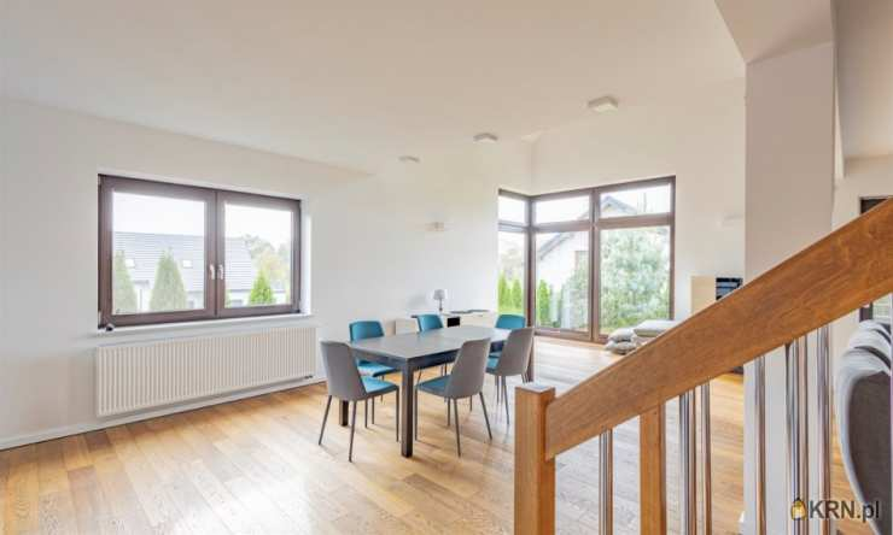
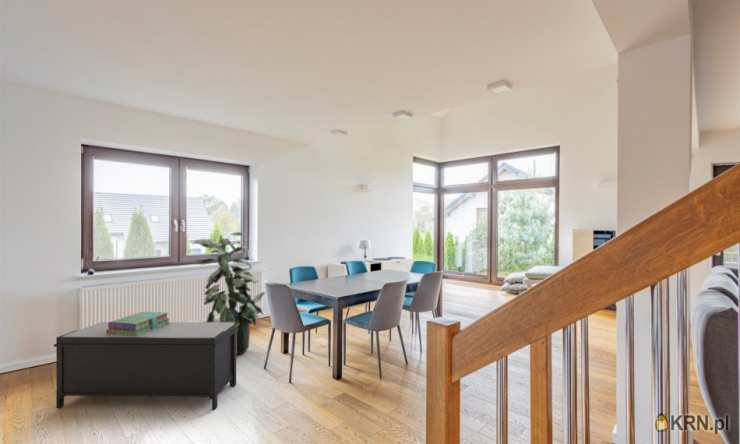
+ bench [53,321,238,411]
+ stack of books [106,310,171,336]
+ indoor plant [192,231,266,355]
